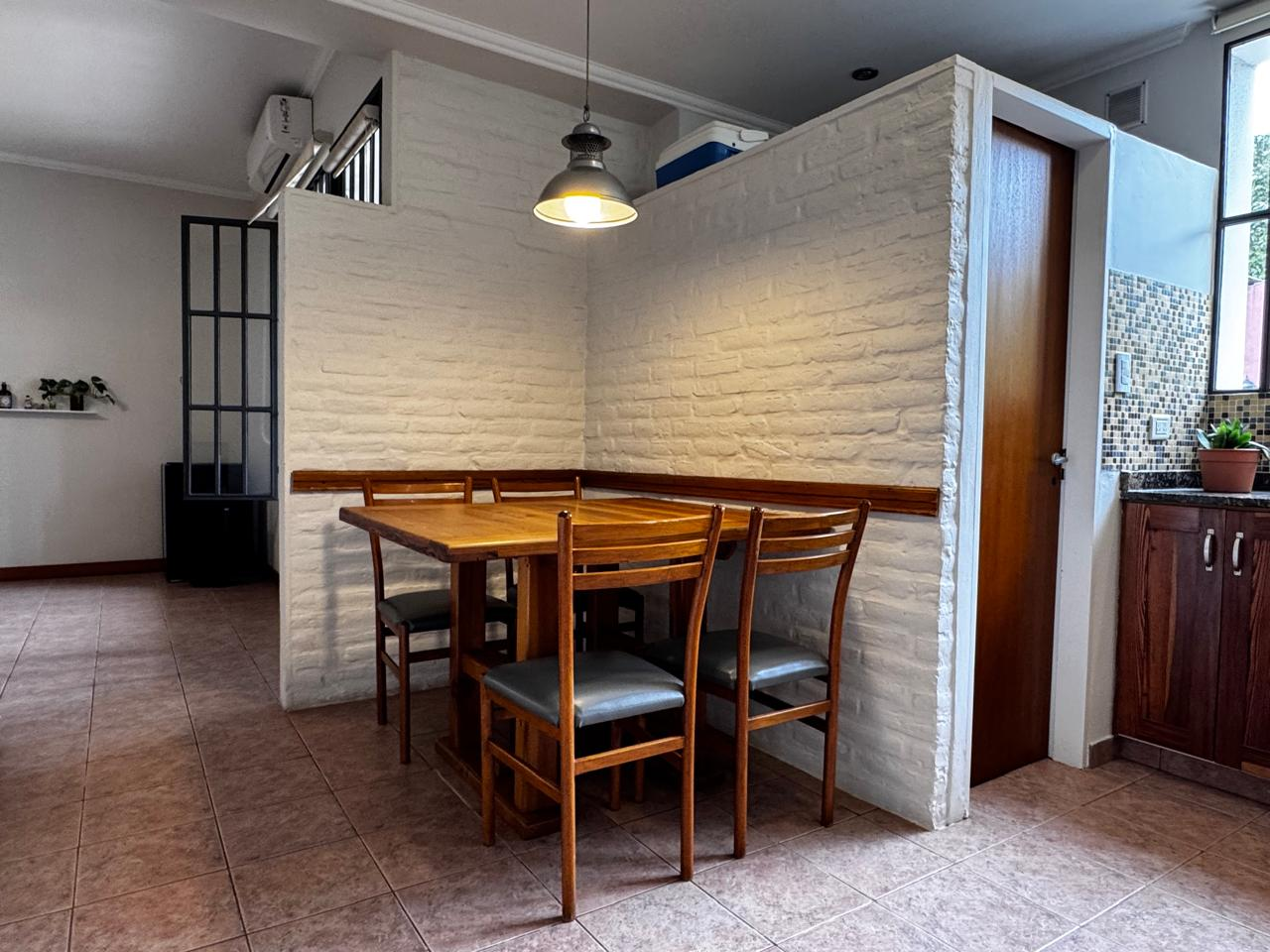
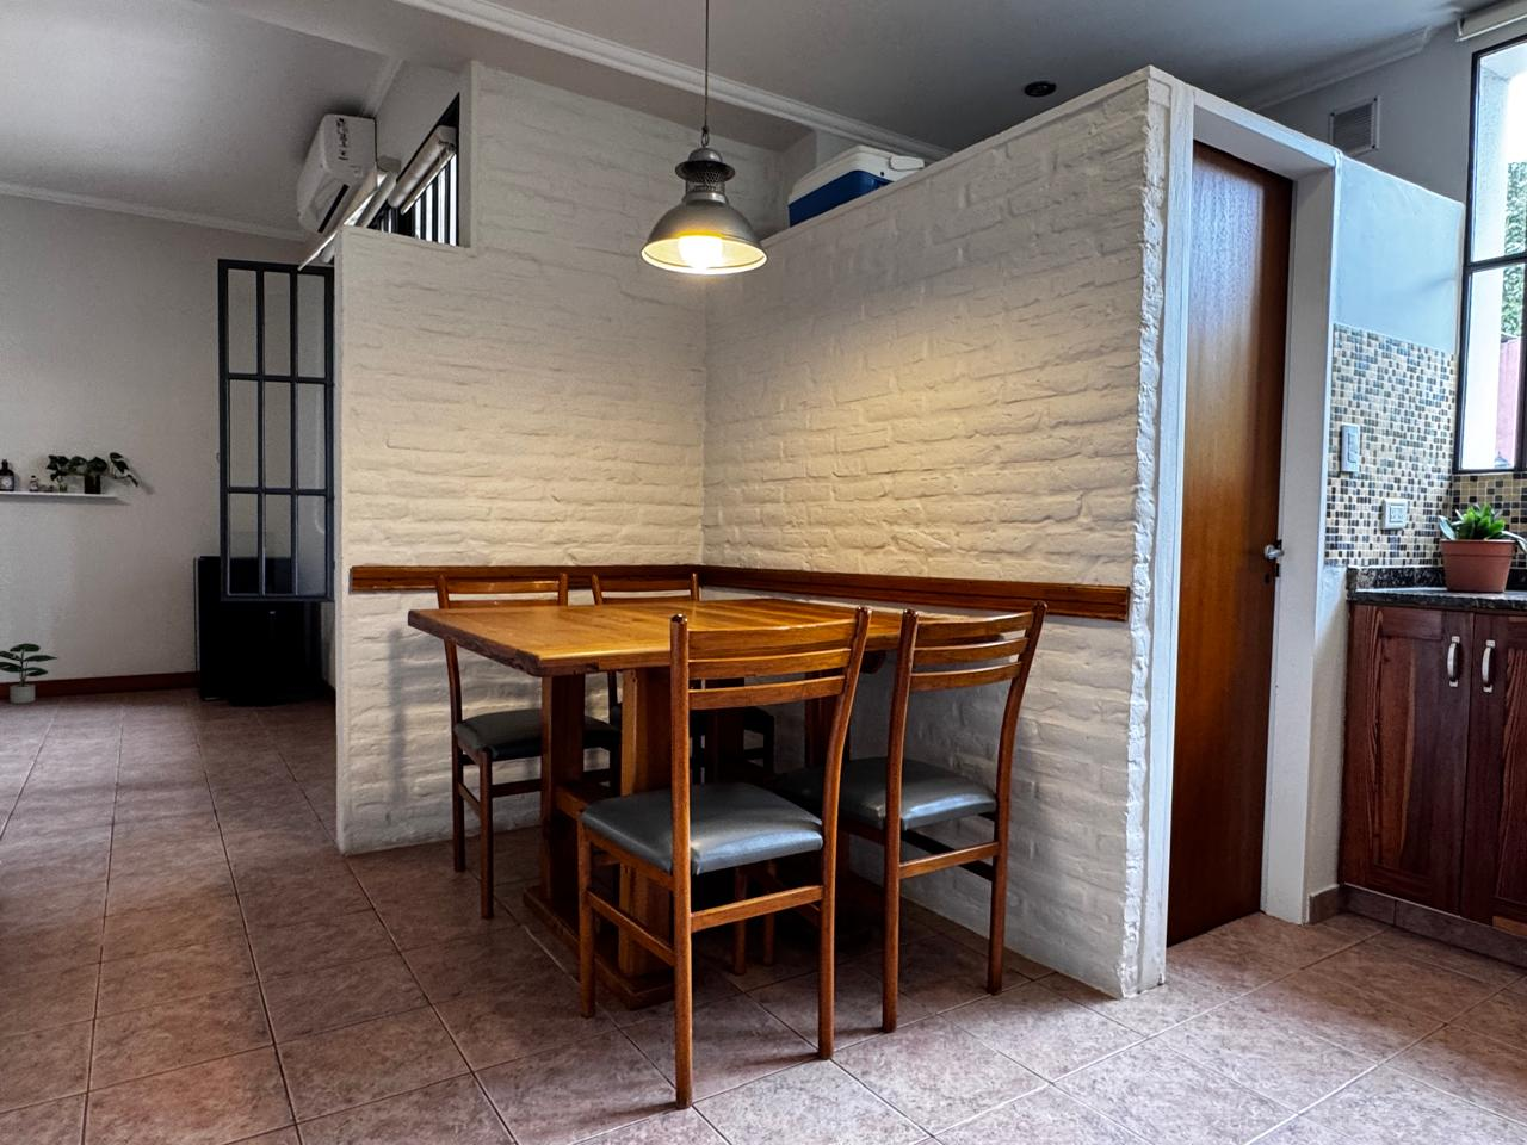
+ potted plant [0,642,59,705]
